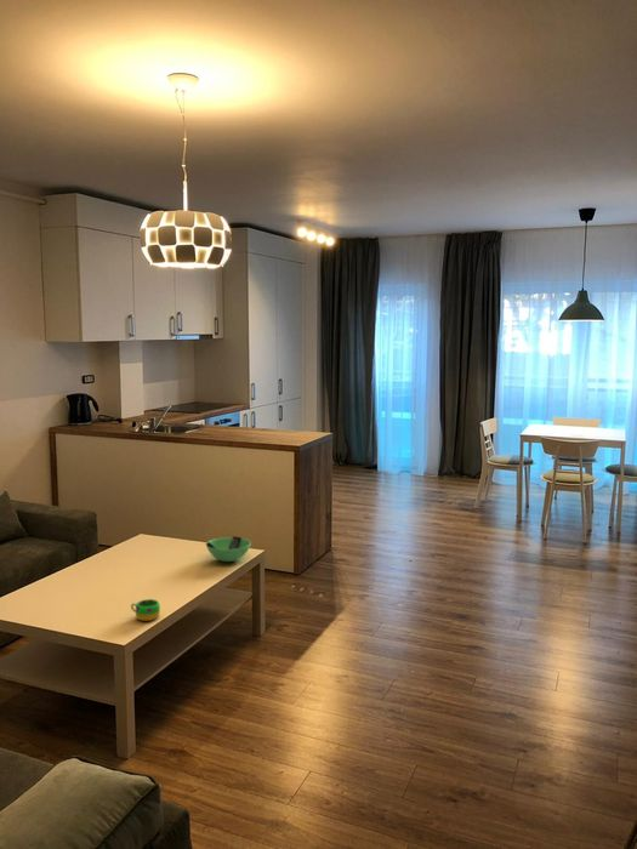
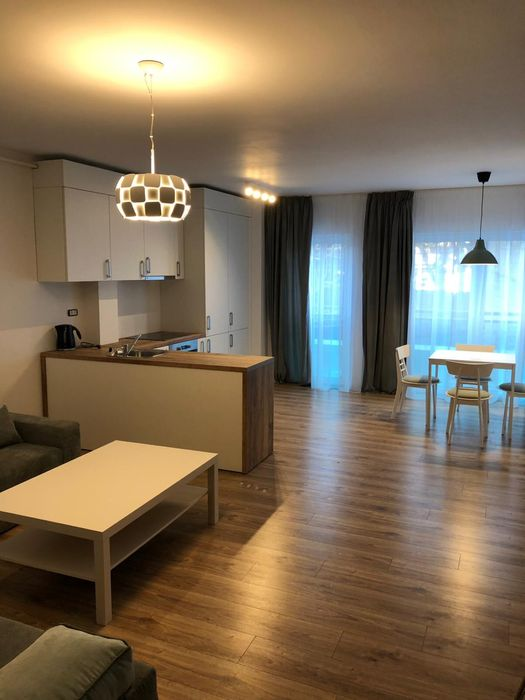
- mug [130,598,161,622]
- bowl [204,535,252,563]
